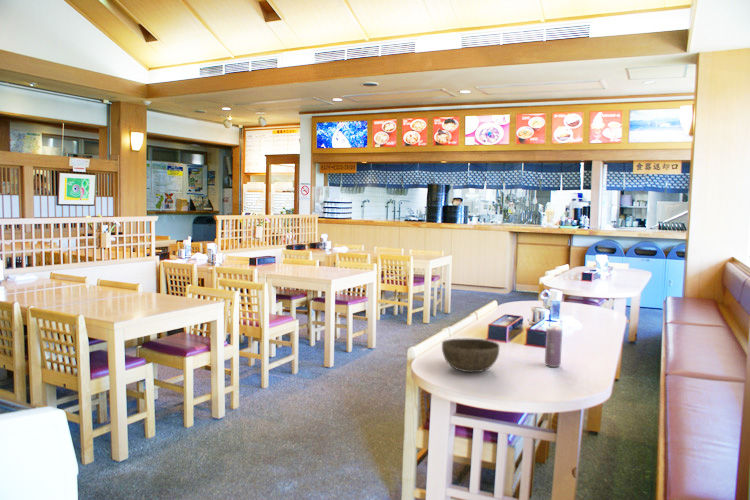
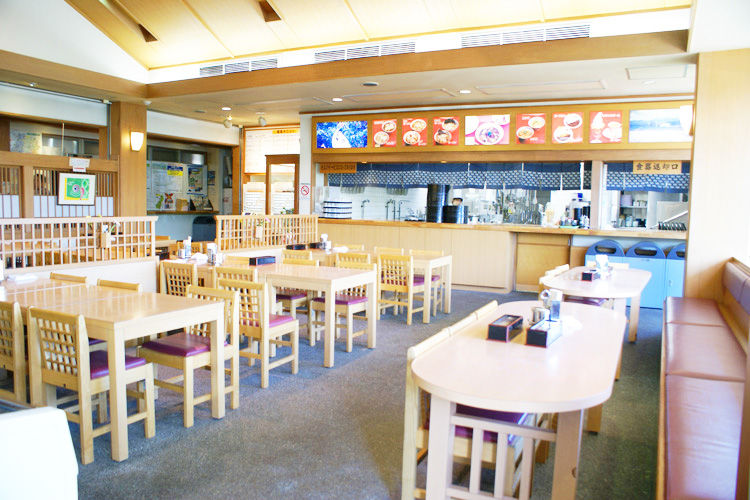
- beverage can [544,326,563,368]
- bowl [441,337,500,373]
